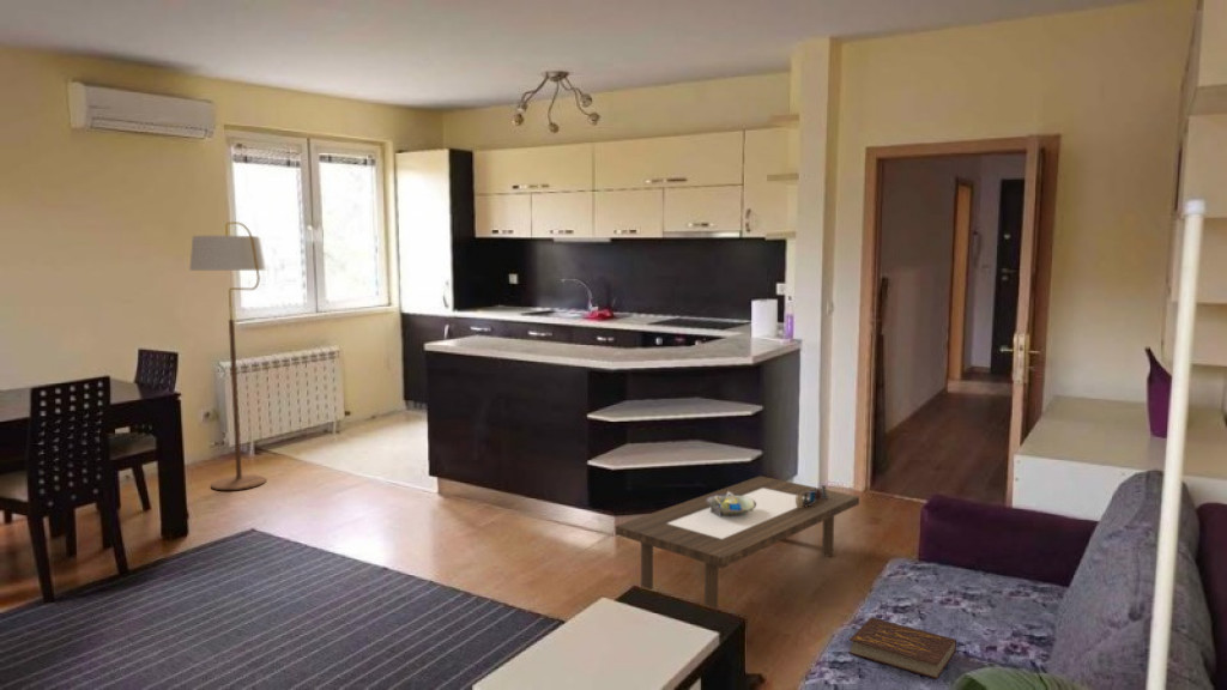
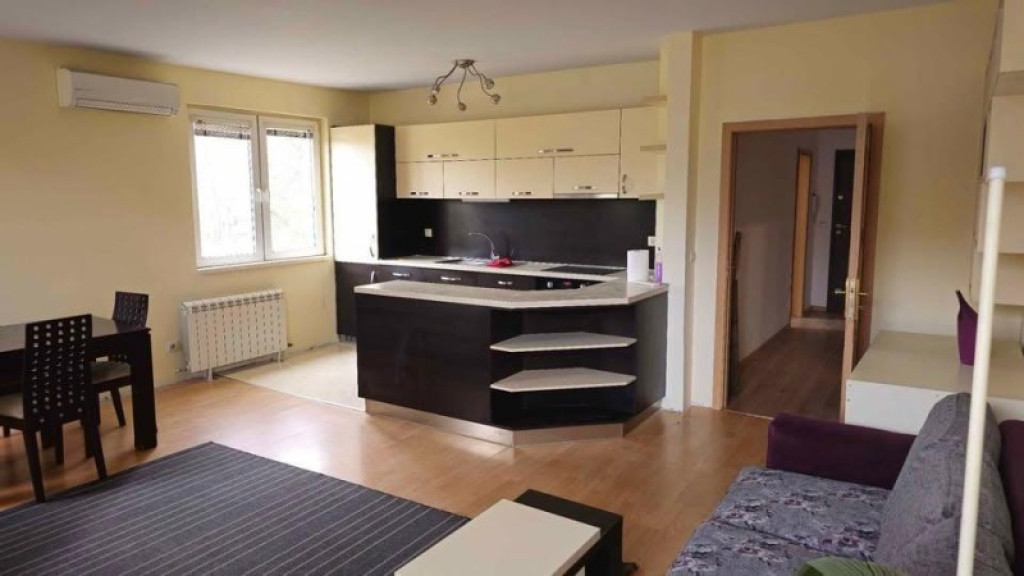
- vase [796,484,828,508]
- floor lamp [188,220,267,491]
- book [848,617,957,680]
- coffee table [615,474,860,610]
- decorative bowl [706,491,756,516]
